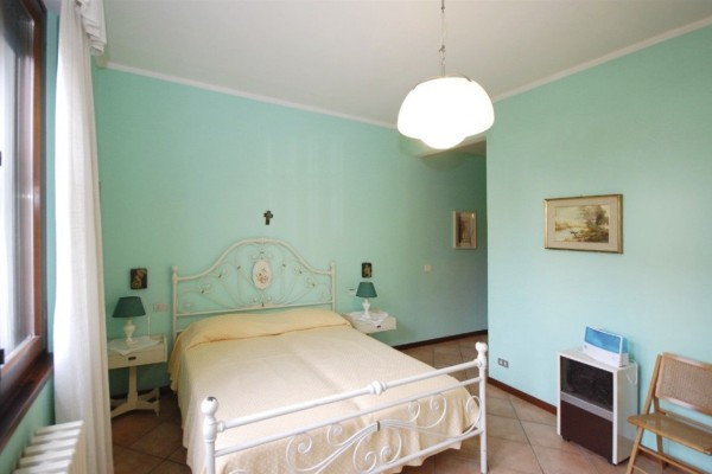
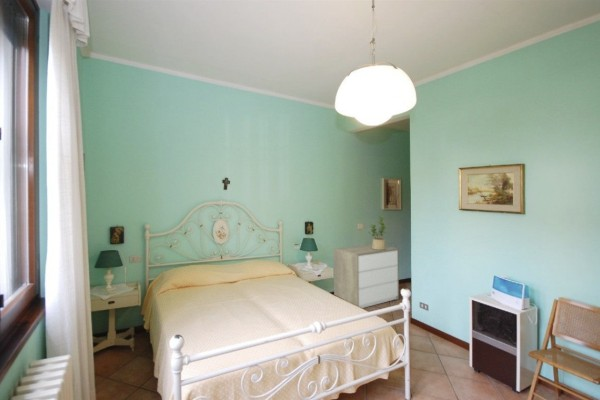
+ dresser [333,243,400,309]
+ potted plant [367,215,387,250]
